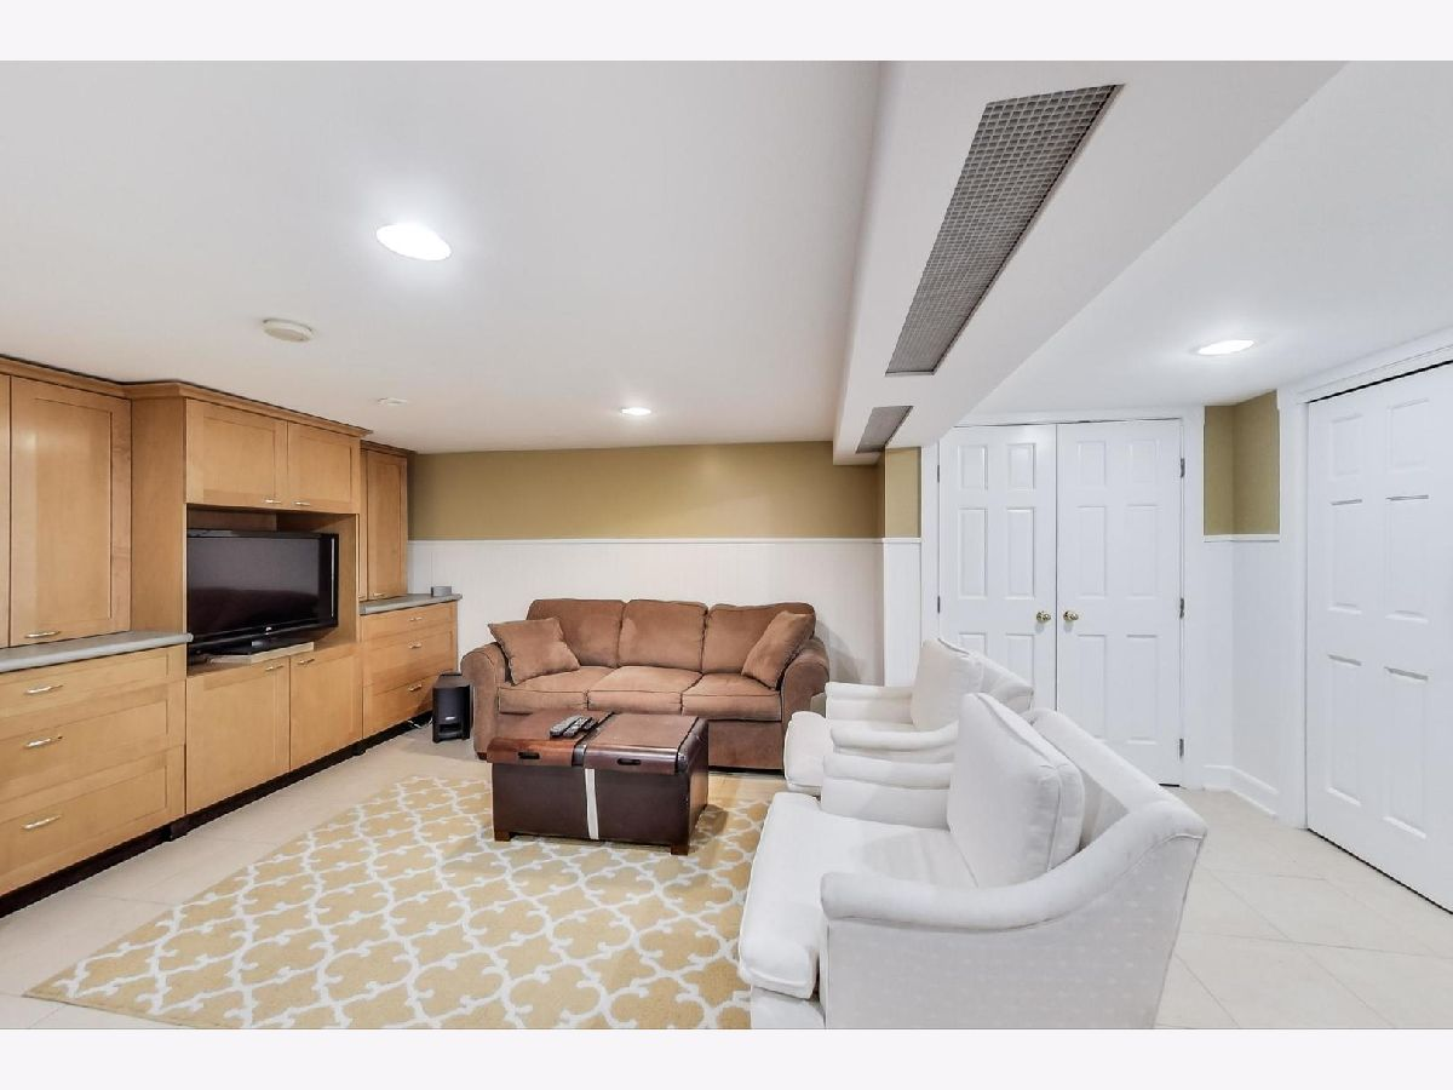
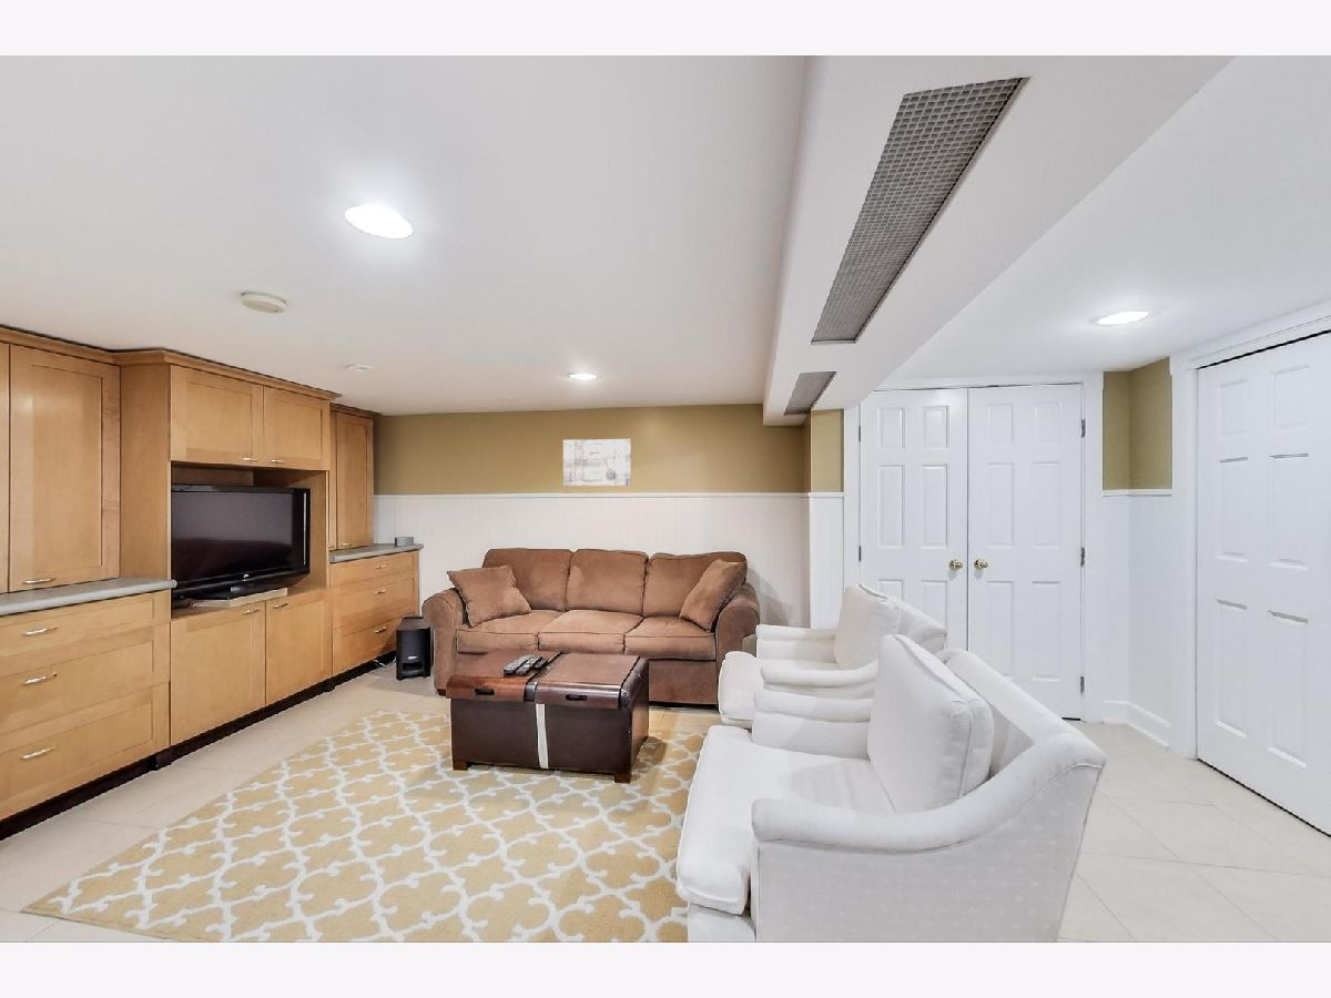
+ wall art [562,438,632,487]
